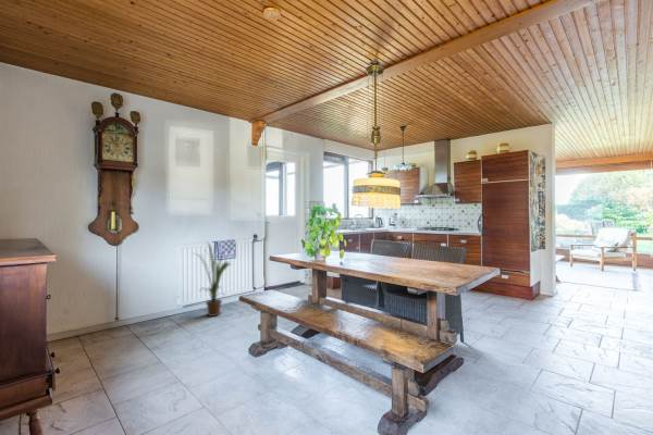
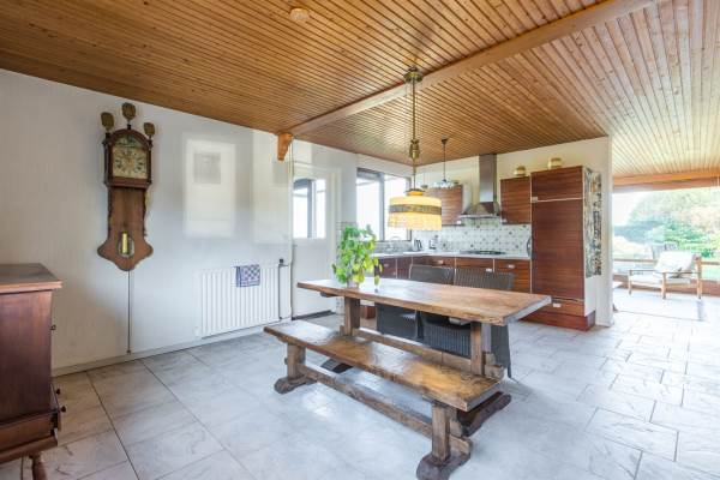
- house plant [194,240,235,318]
